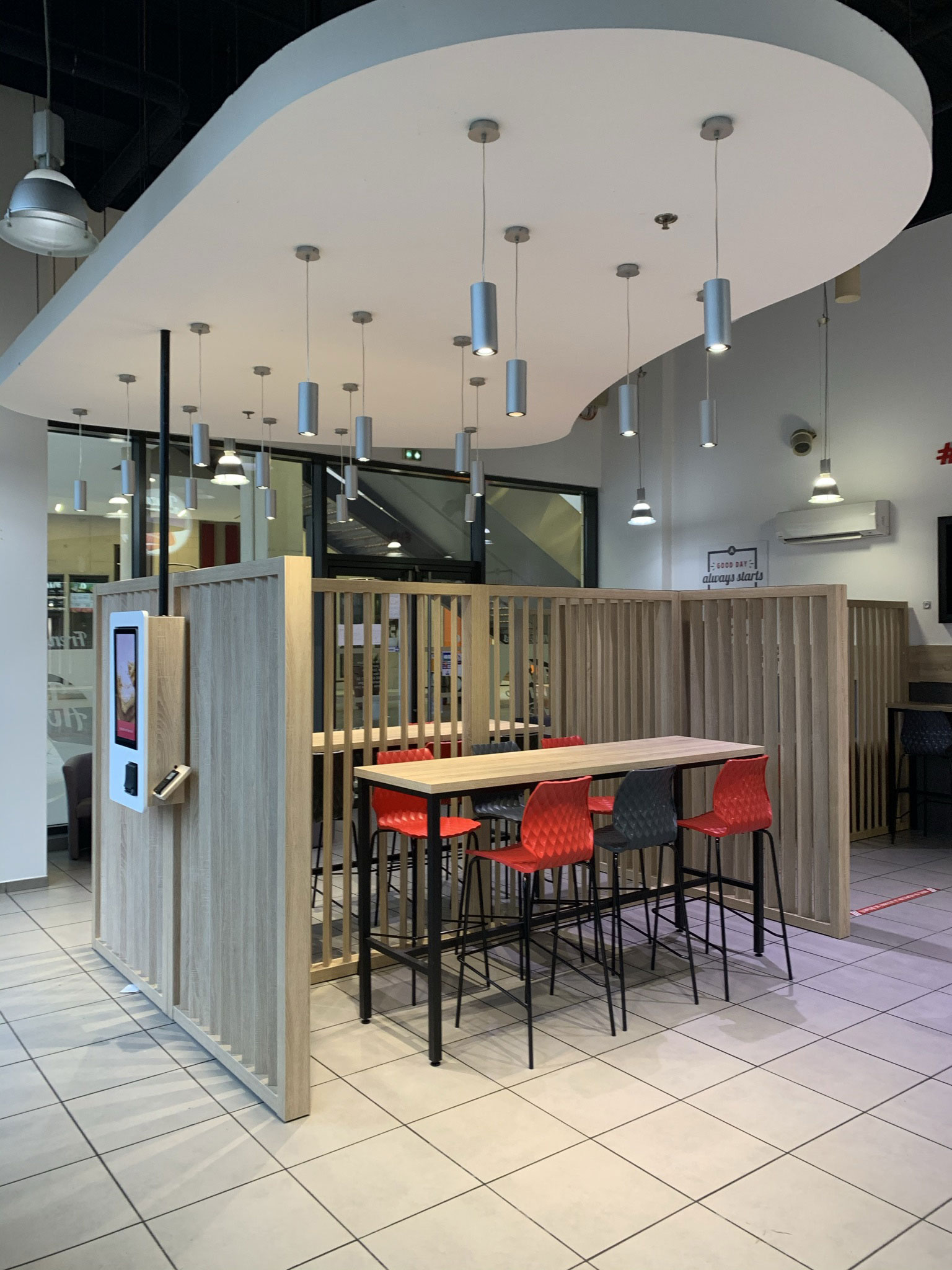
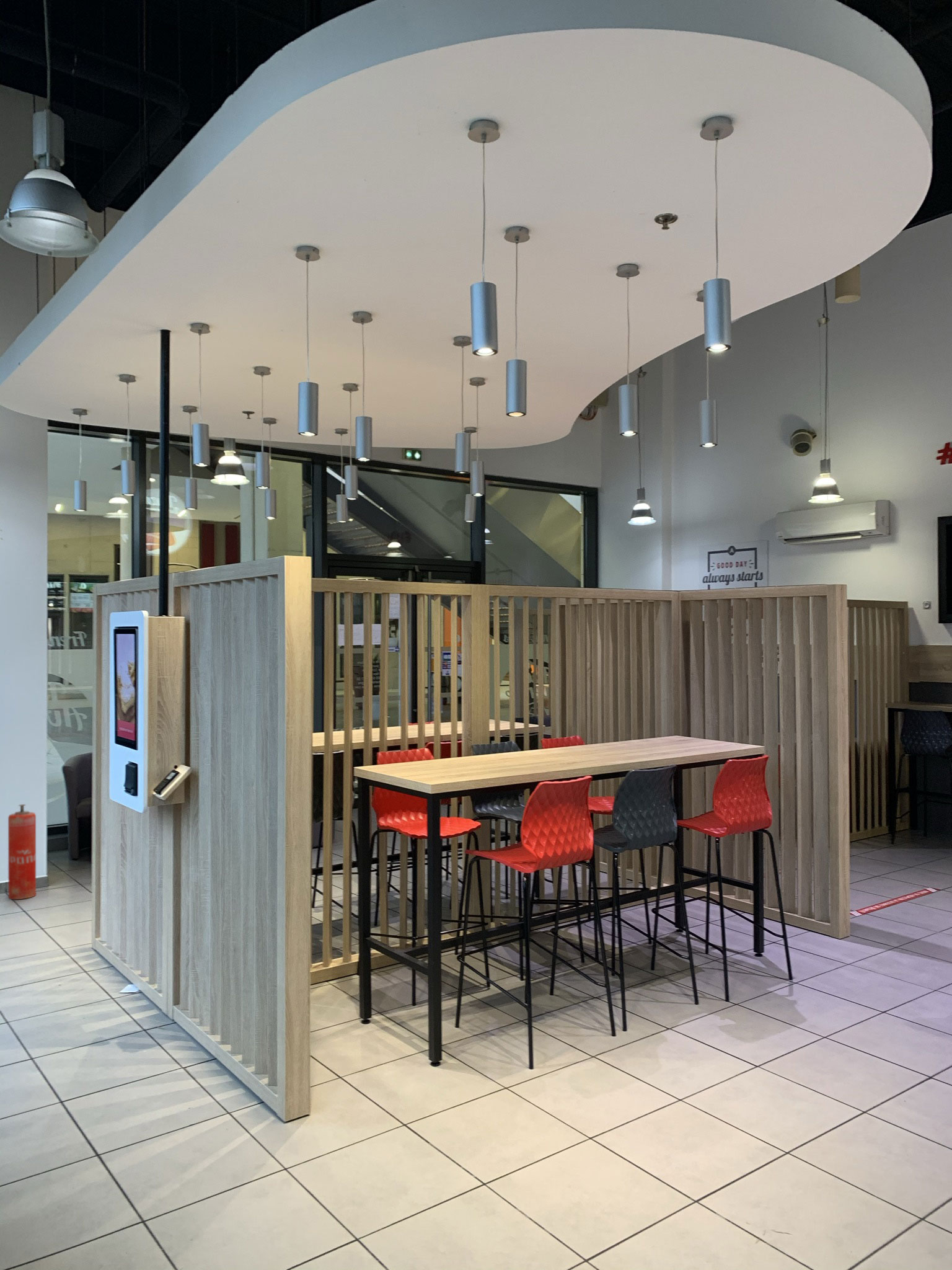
+ fire extinguisher [7,804,37,900]
